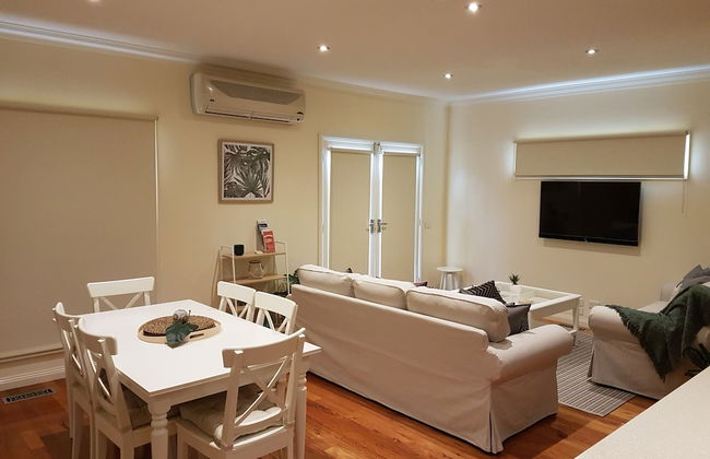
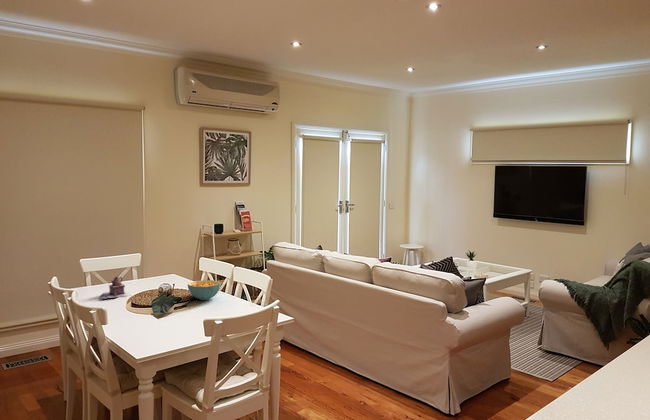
+ teapot [100,275,132,300]
+ cereal bowl [187,279,222,301]
